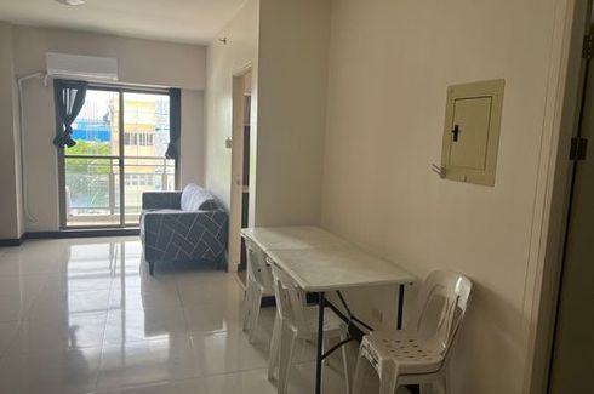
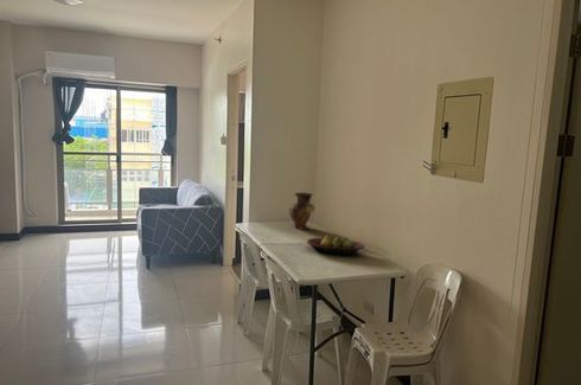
+ vase [288,191,317,231]
+ fruit bowl [306,233,365,256]
